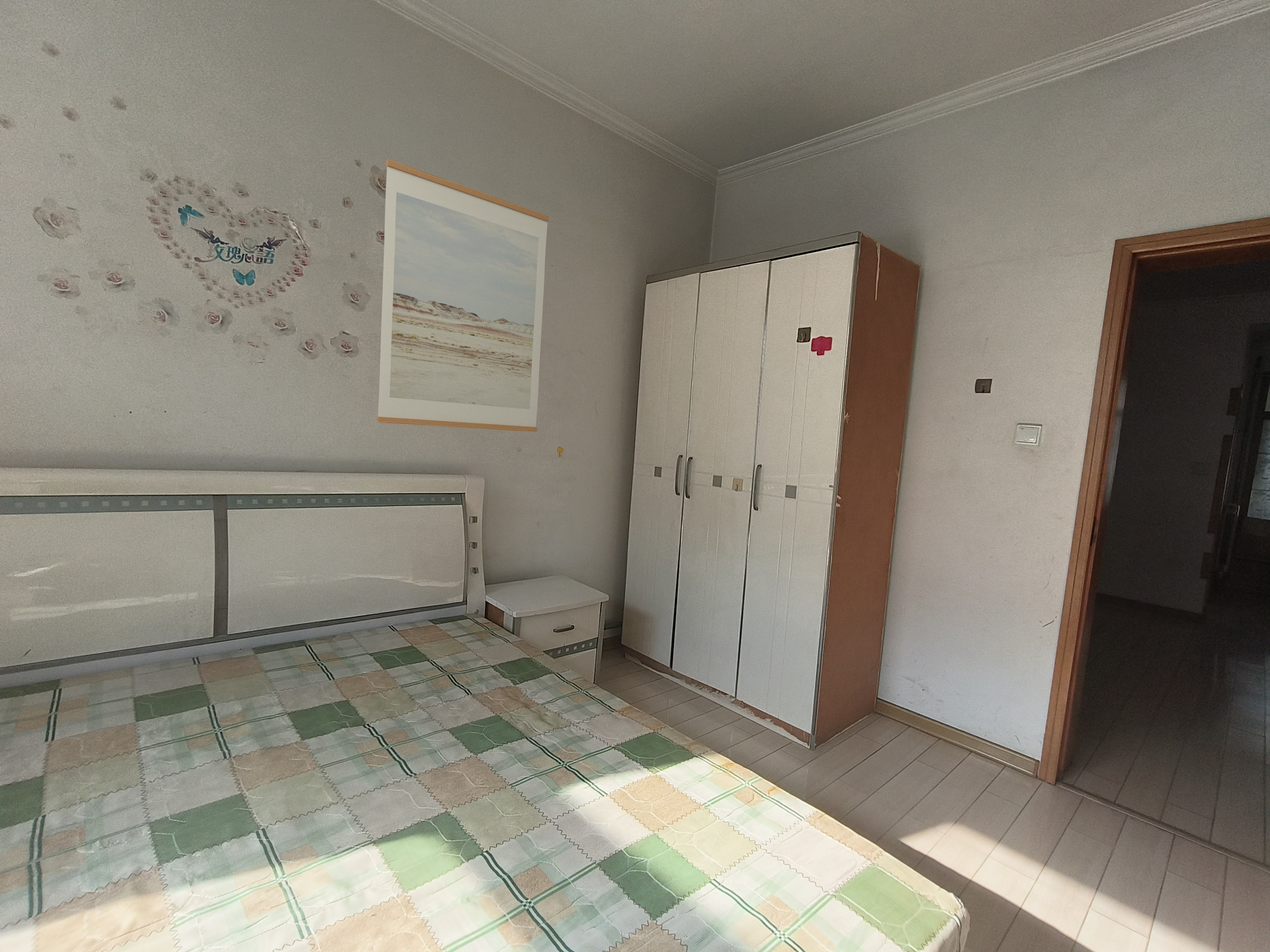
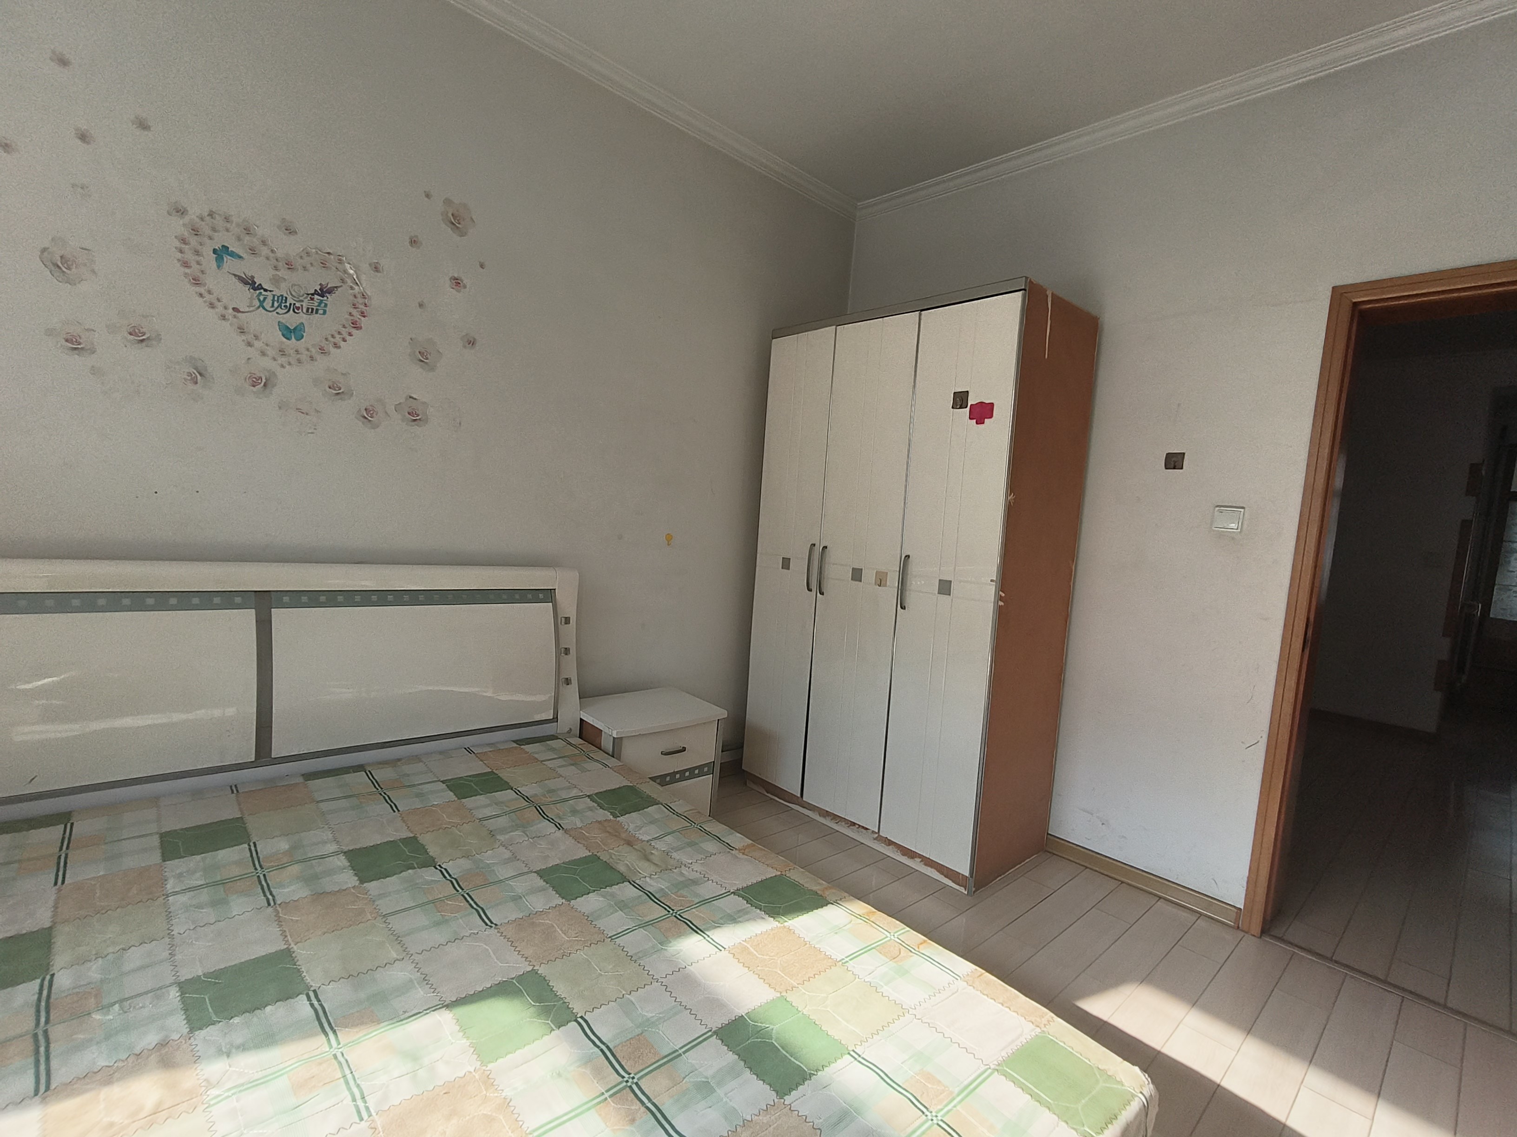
- wall art [376,159,549,432]
